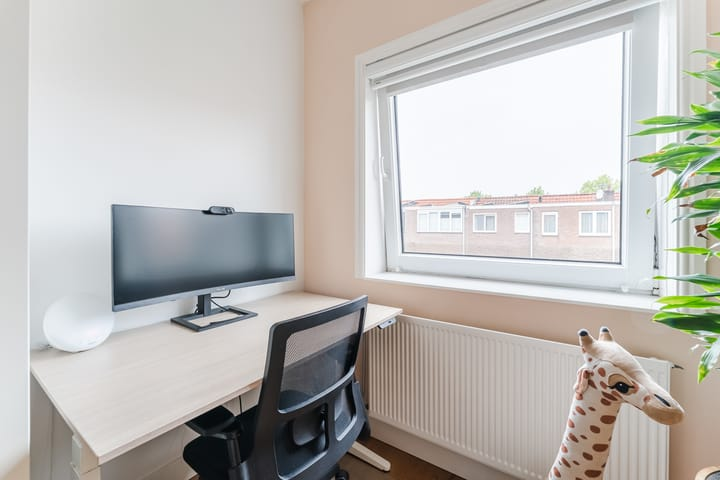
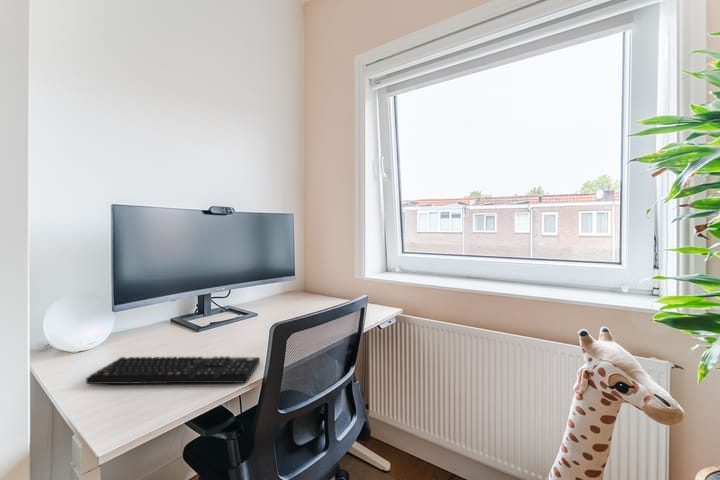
+ keyboard [85,355,261,385]
